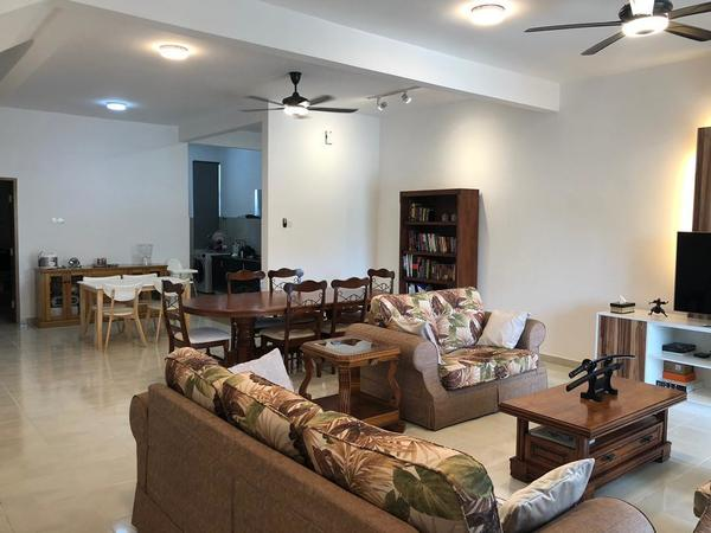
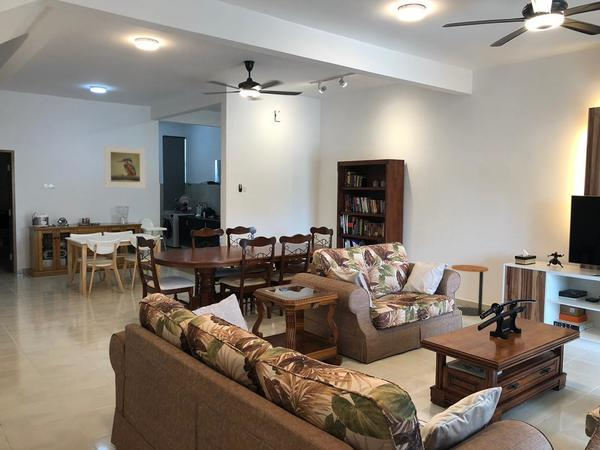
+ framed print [103,144,147,189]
+ side table [451,264,489,317]
